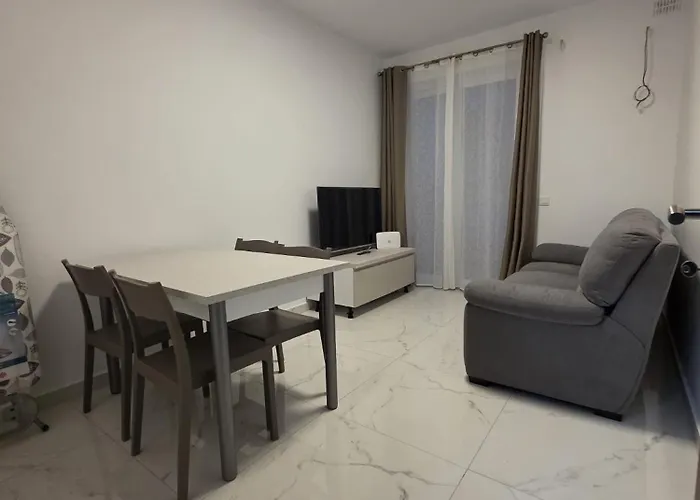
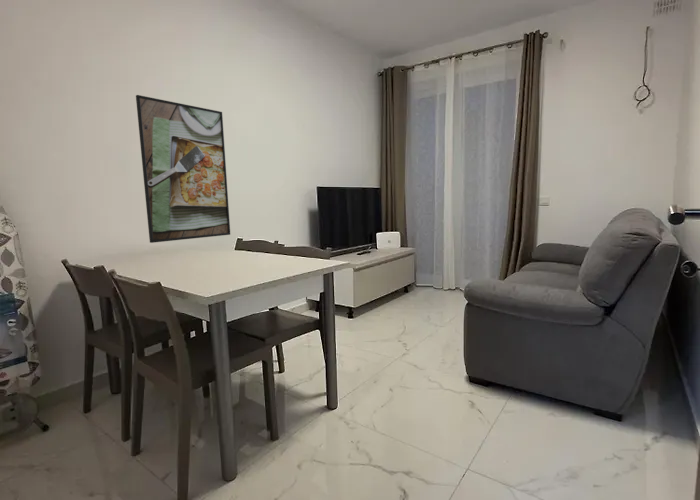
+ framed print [135,94,231,244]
